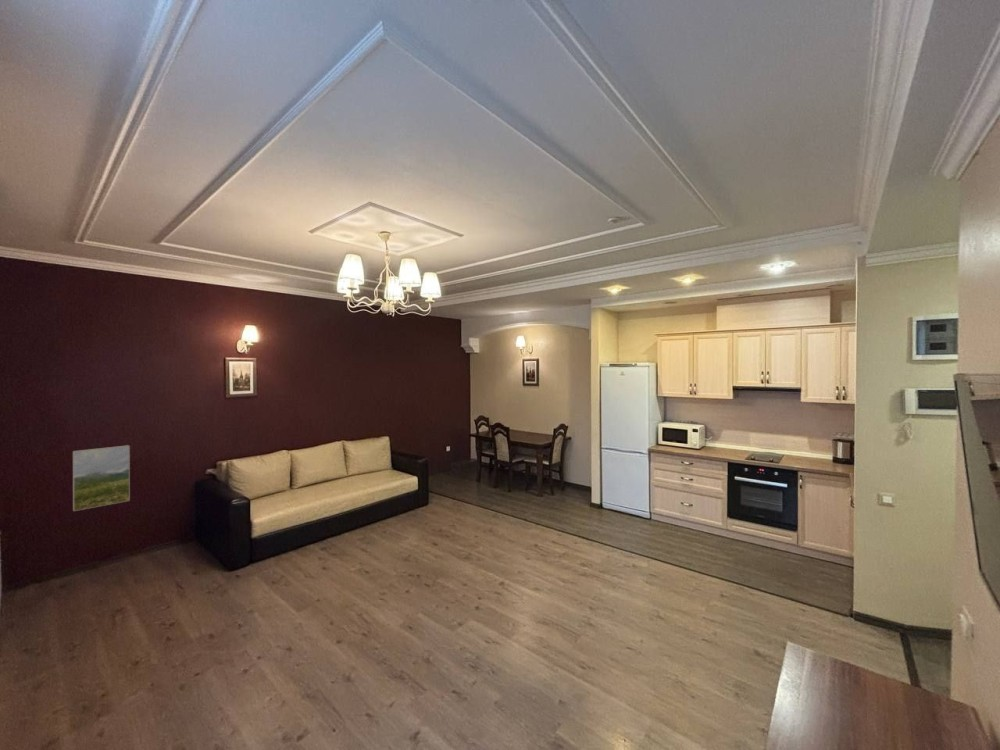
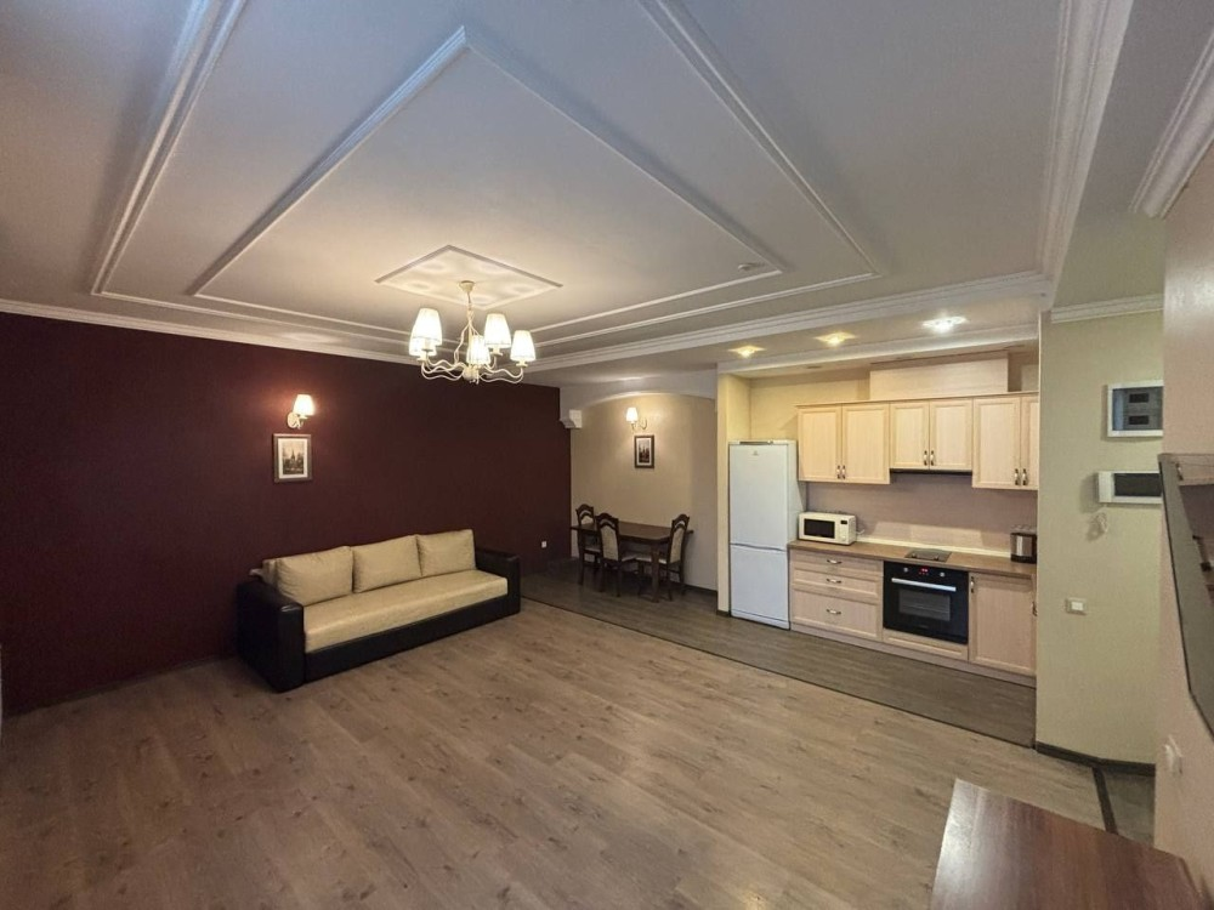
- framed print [72,444,131,512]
